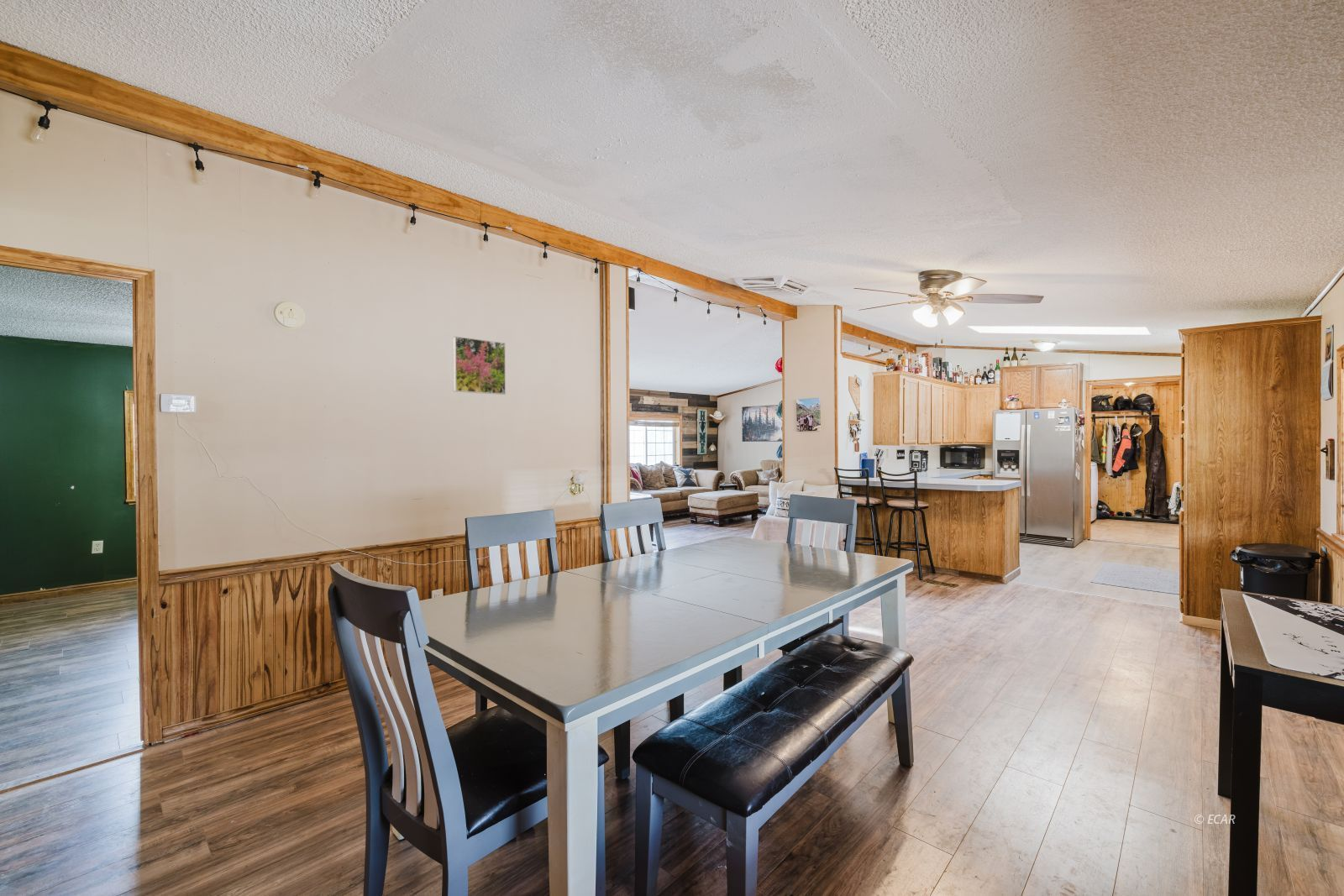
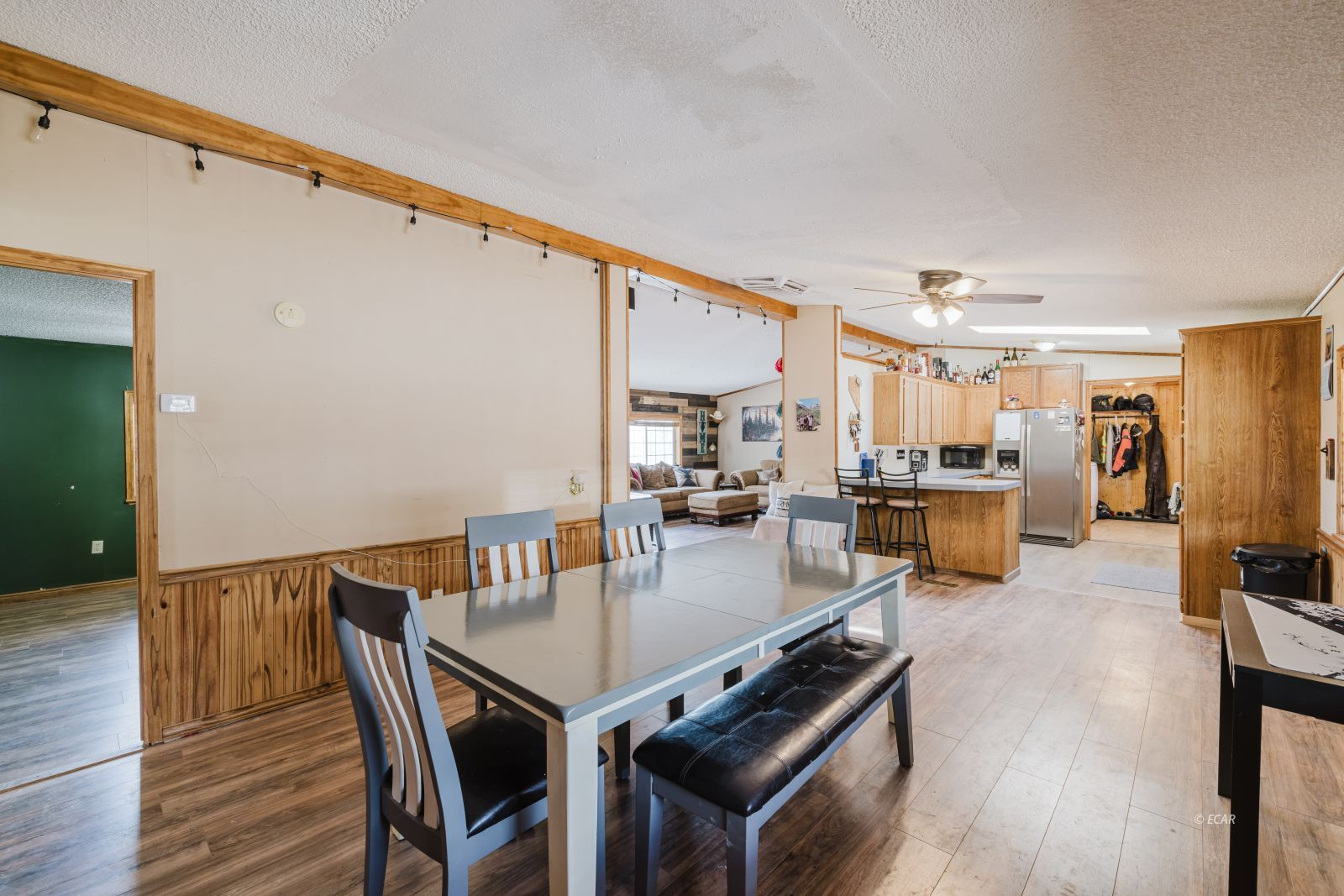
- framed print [452,335,507,396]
